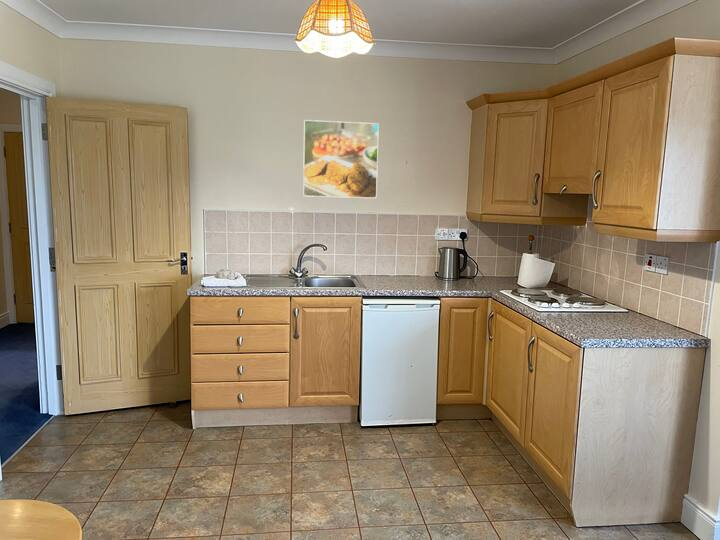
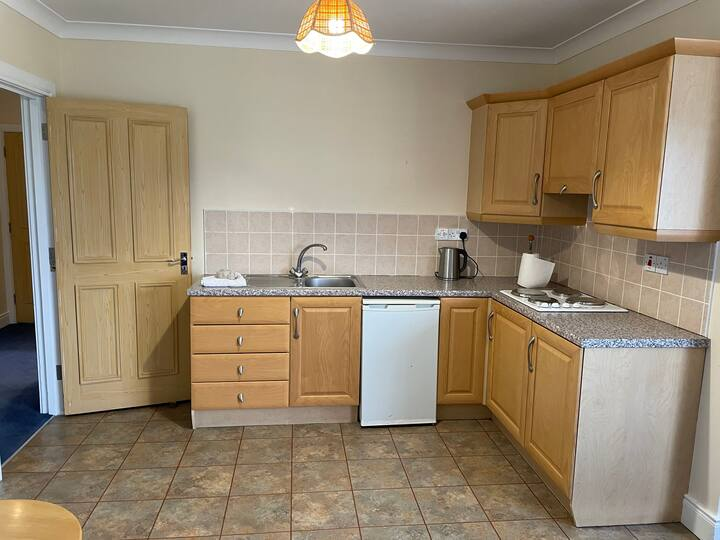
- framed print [302,119,380,199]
